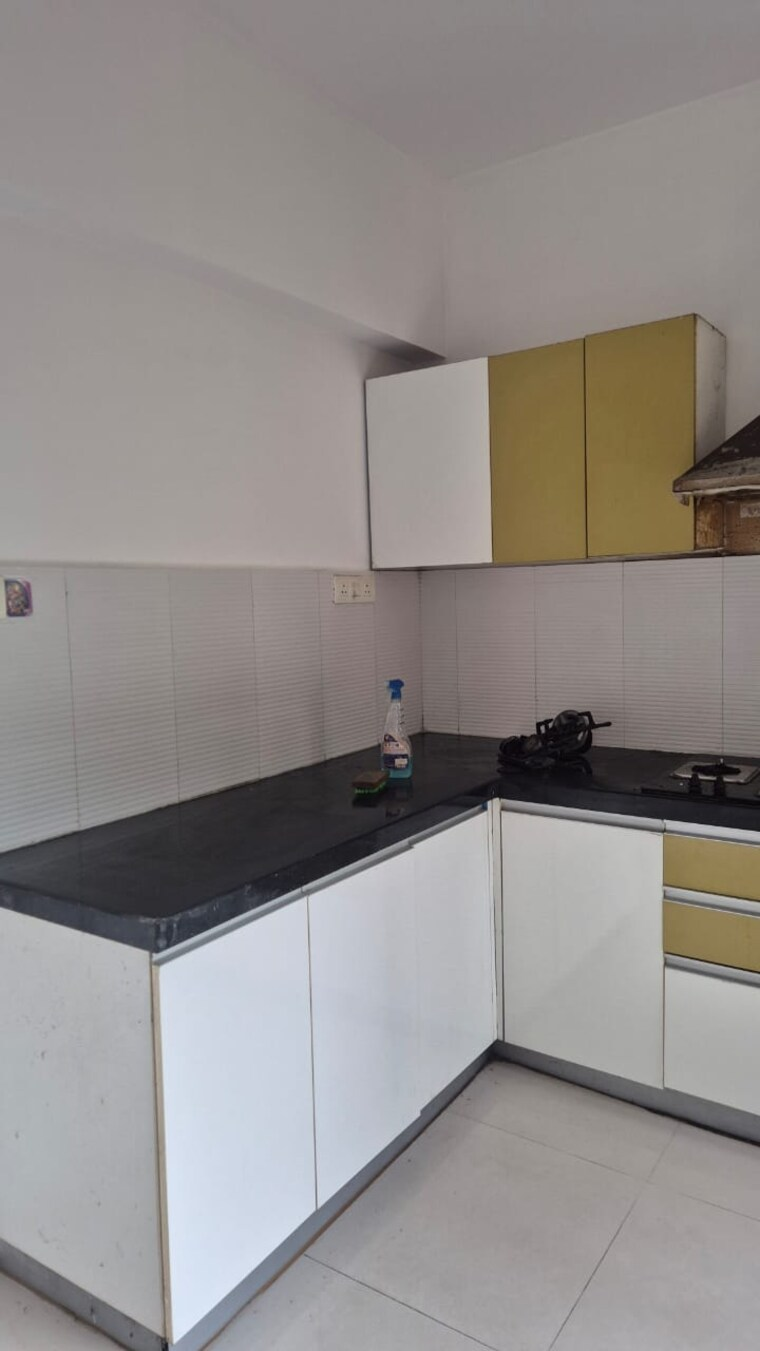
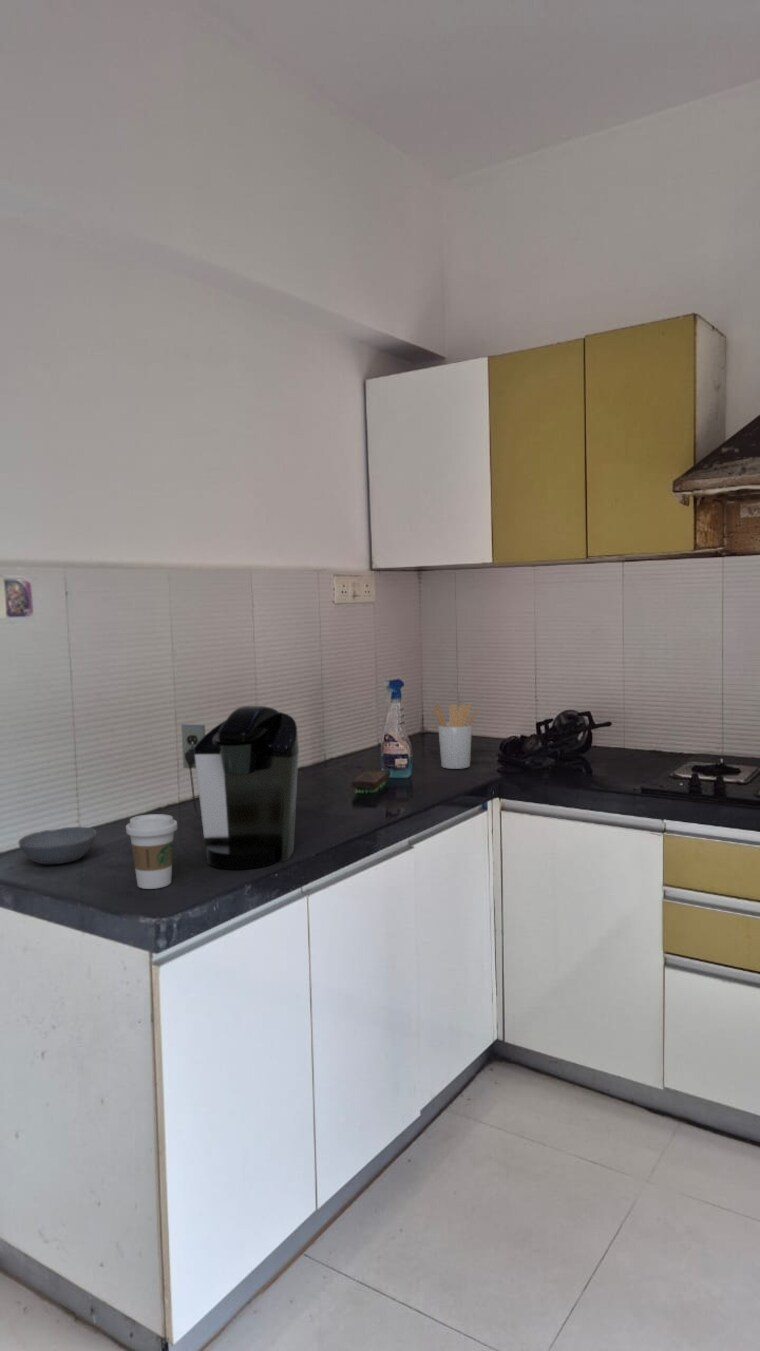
+ coffee maker [180,705,300,870]
+ bowl [17,826,98,865]
+ utensil holder [433,703,479,770]
+ coffee cup [125,813,178,890]
